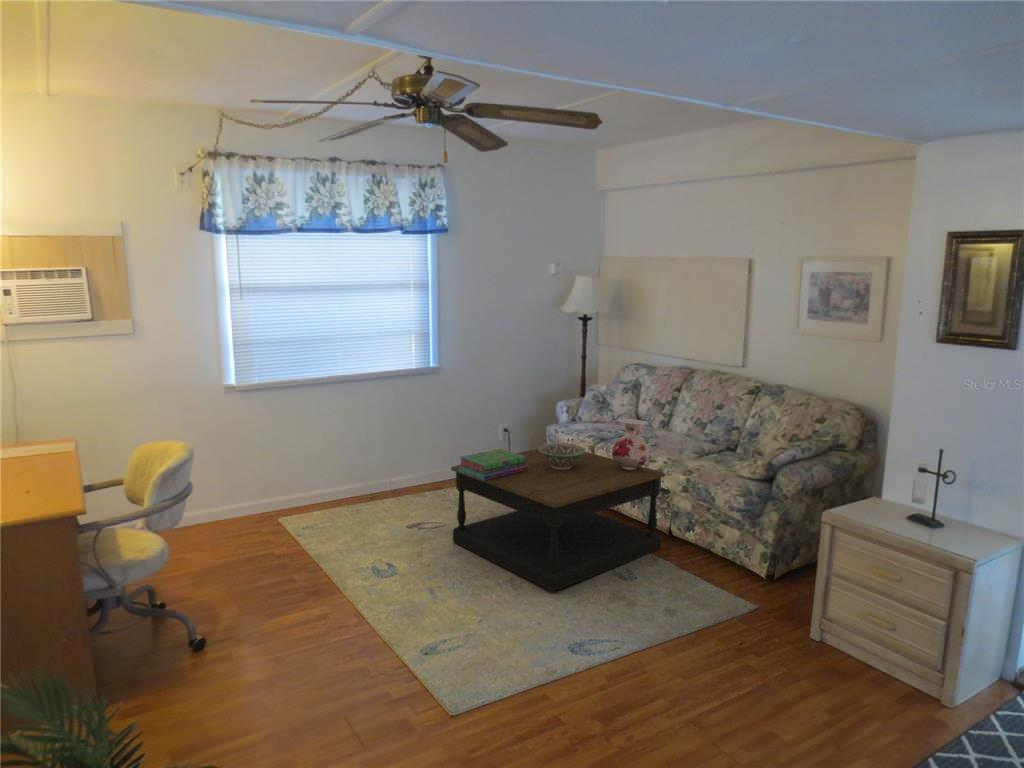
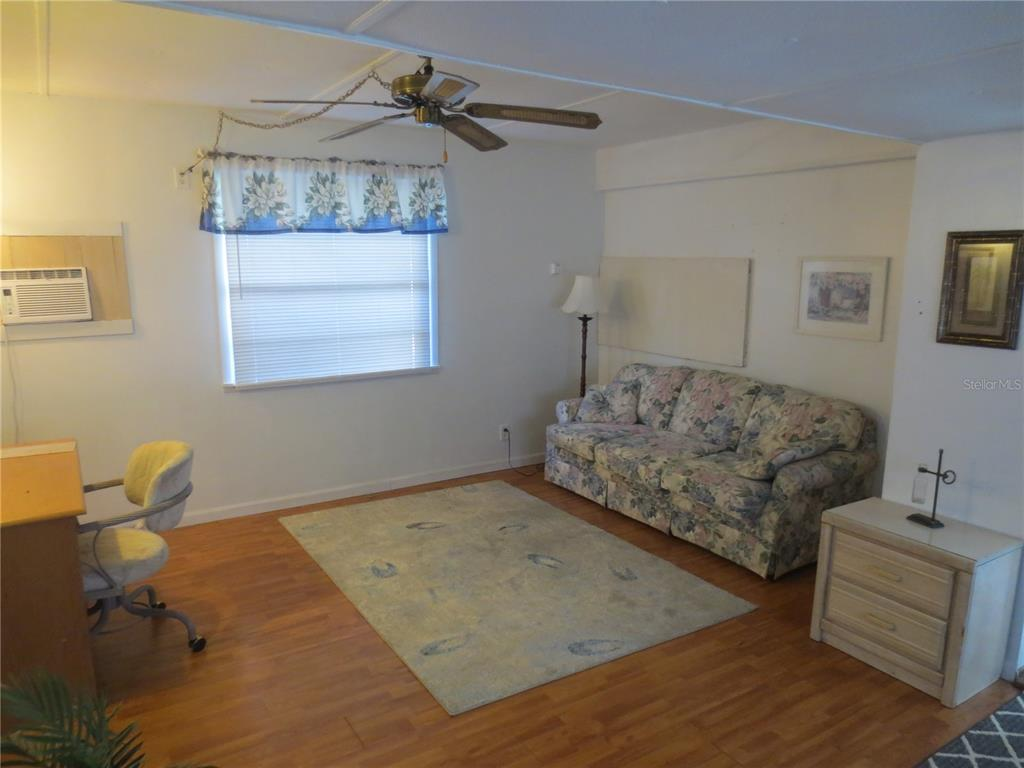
- stack of books [456,448,528,481]
- coffee table [450,448,666,592]
- vase [611,418,650,470]
- decorative bowl [537,442,587,470]
